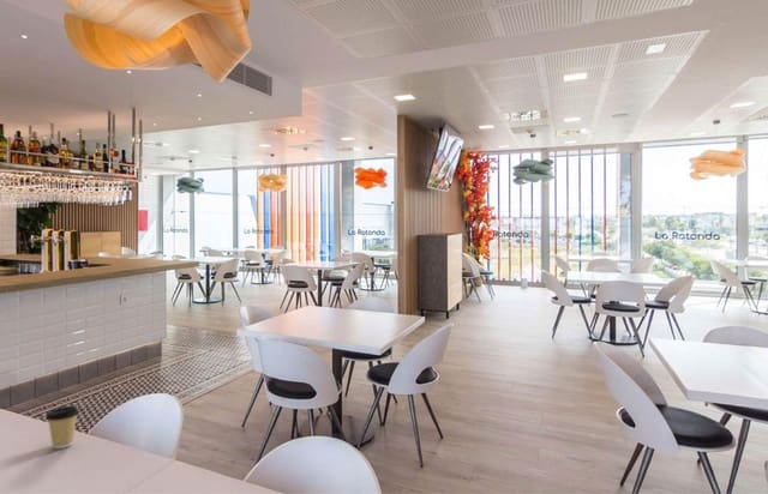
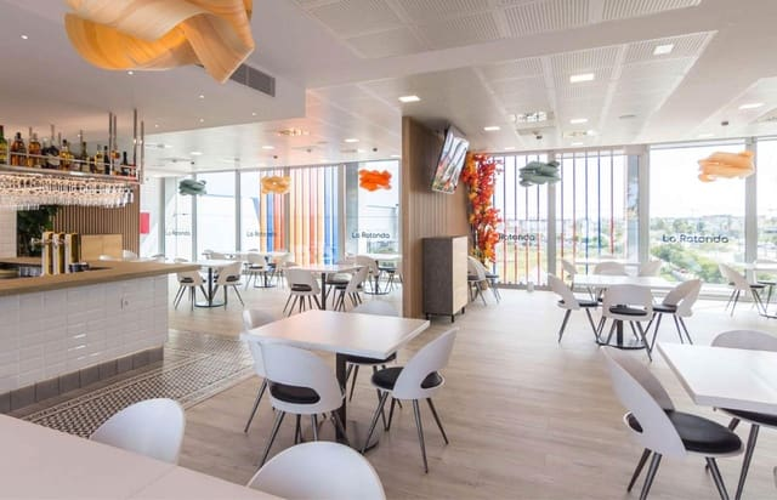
- coffee cup [44,404,80,450]
